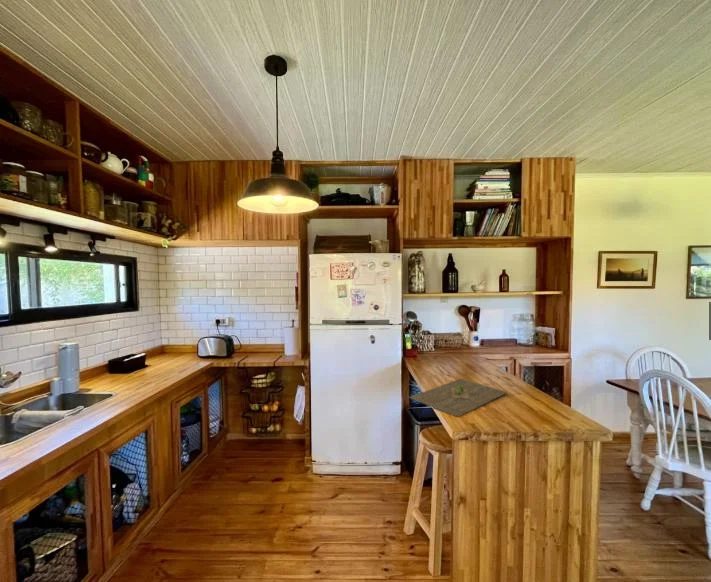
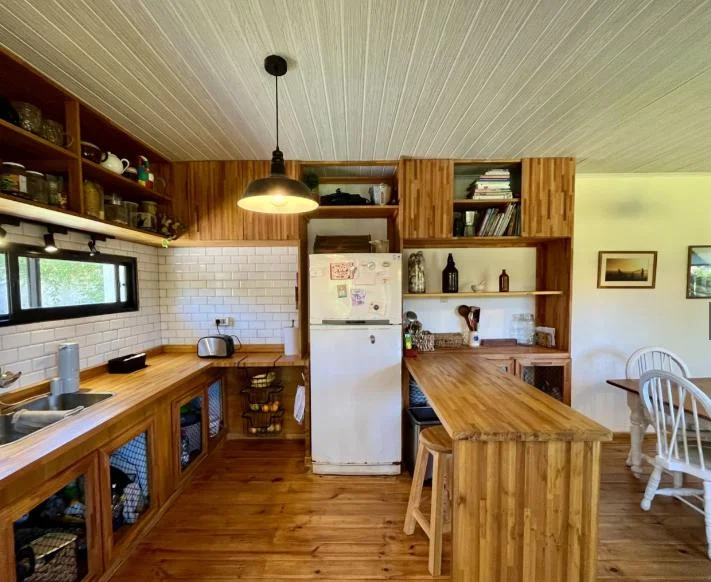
- cutting board [409,378,508,418]
